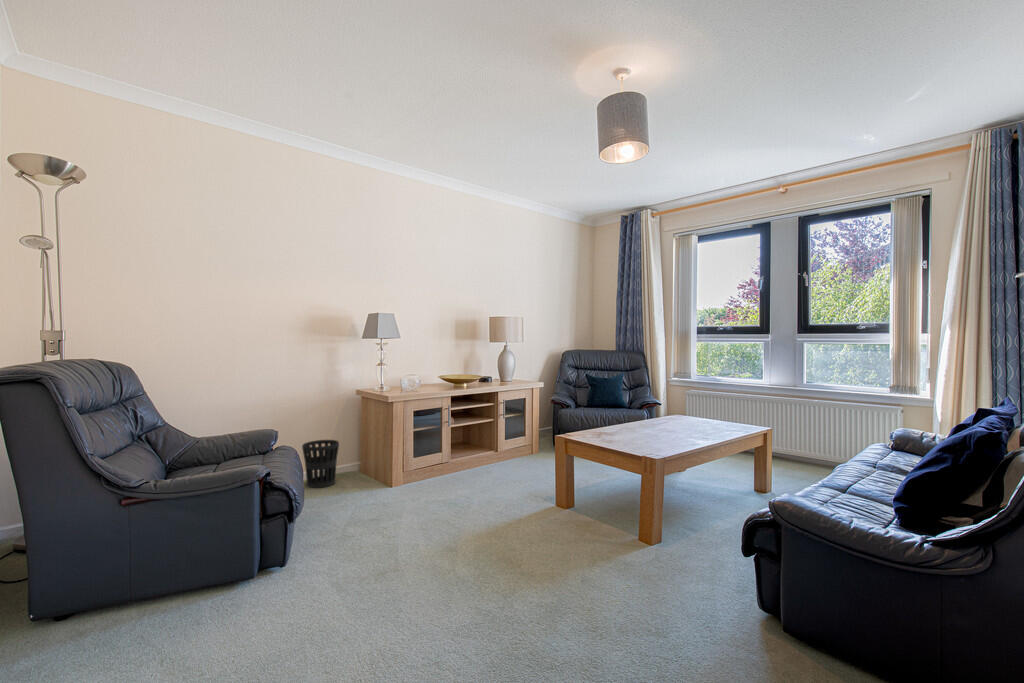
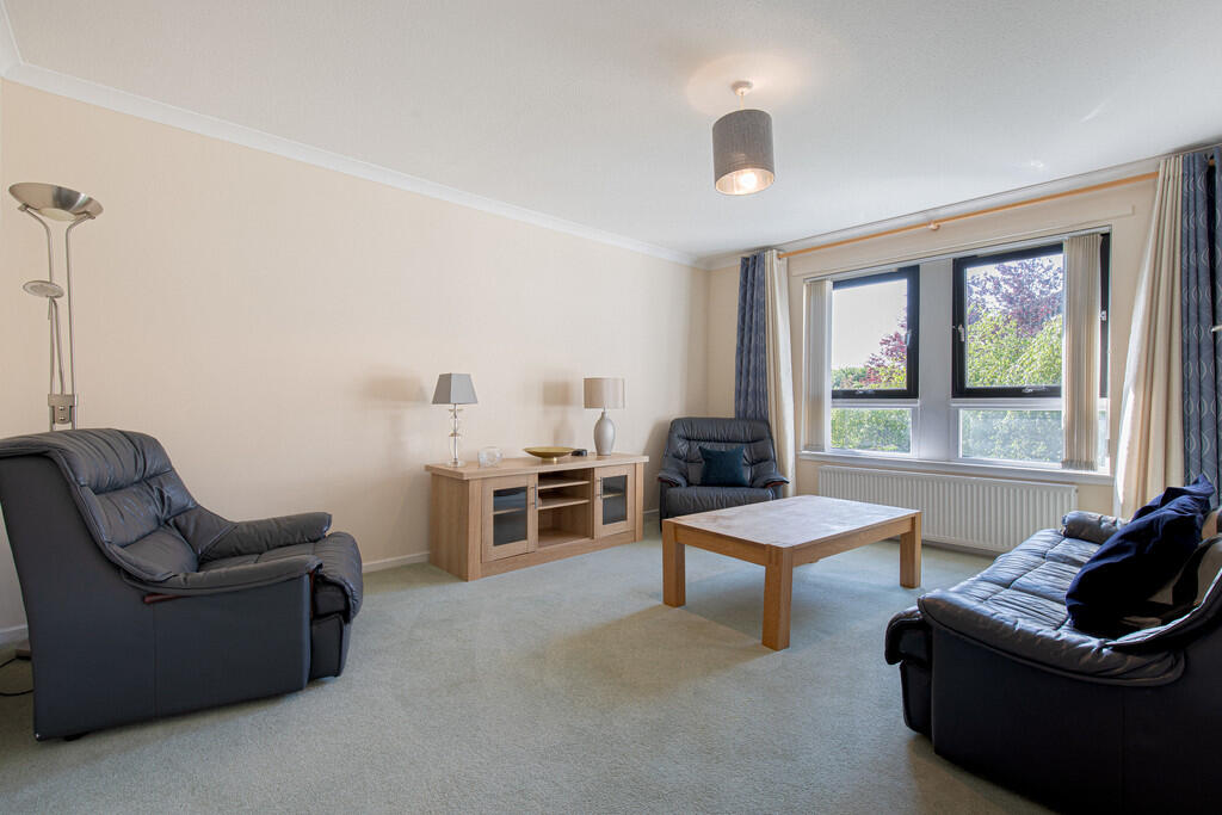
- wastebasket [301,439,340,489]
